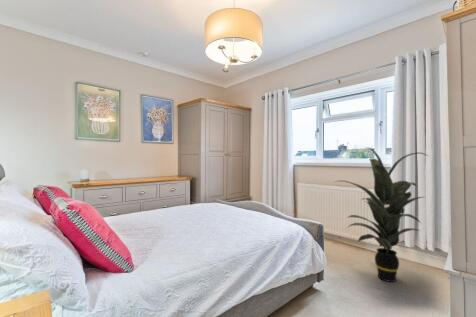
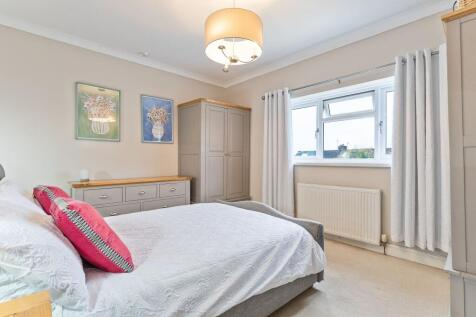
- indoor plant [334,146,430,283]
